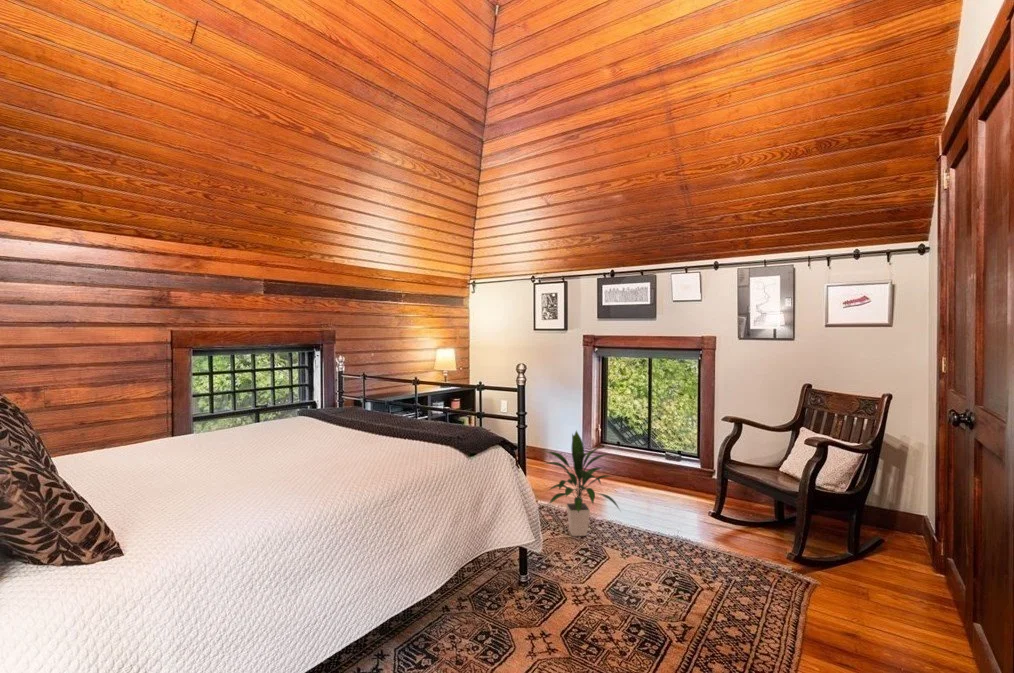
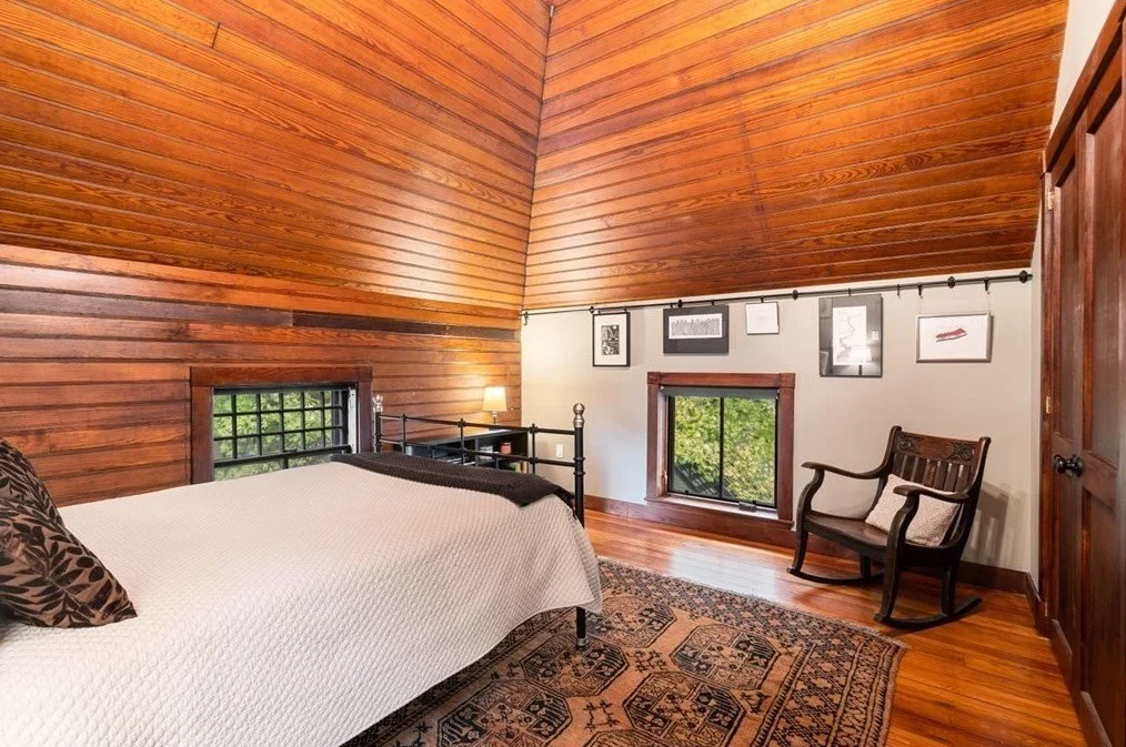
- indoor plant [543,429,623,537]
